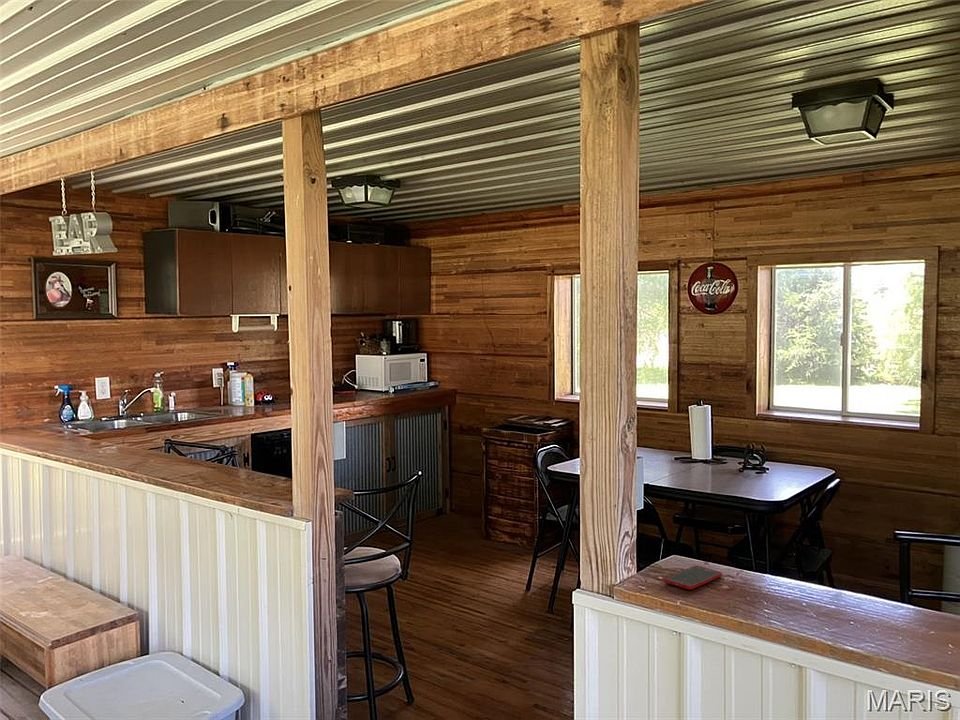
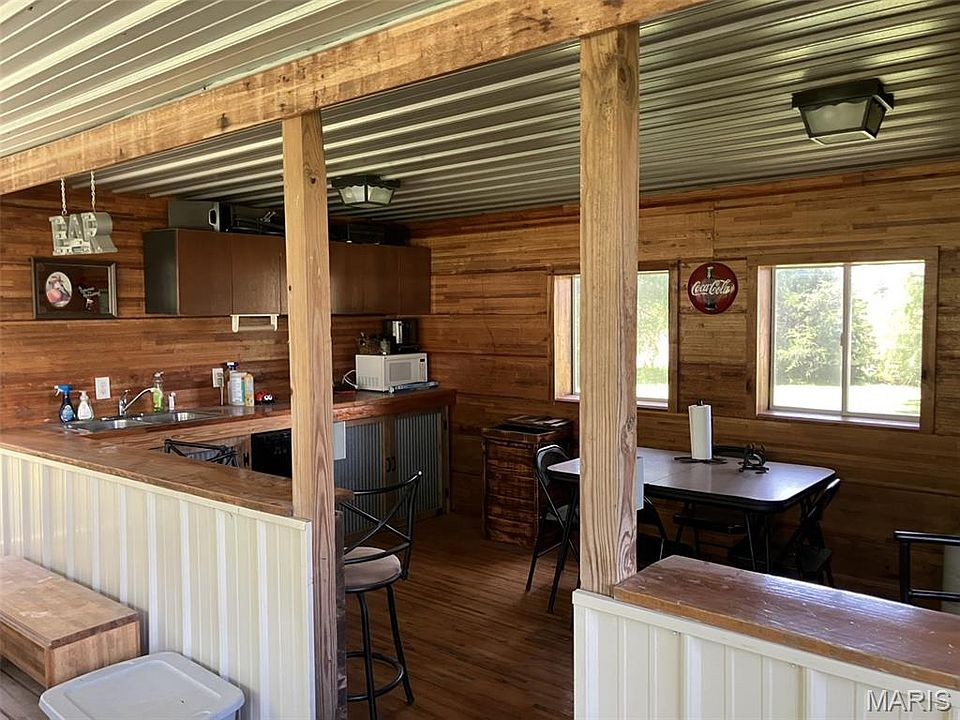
- cell phone [663,565,723,590]
